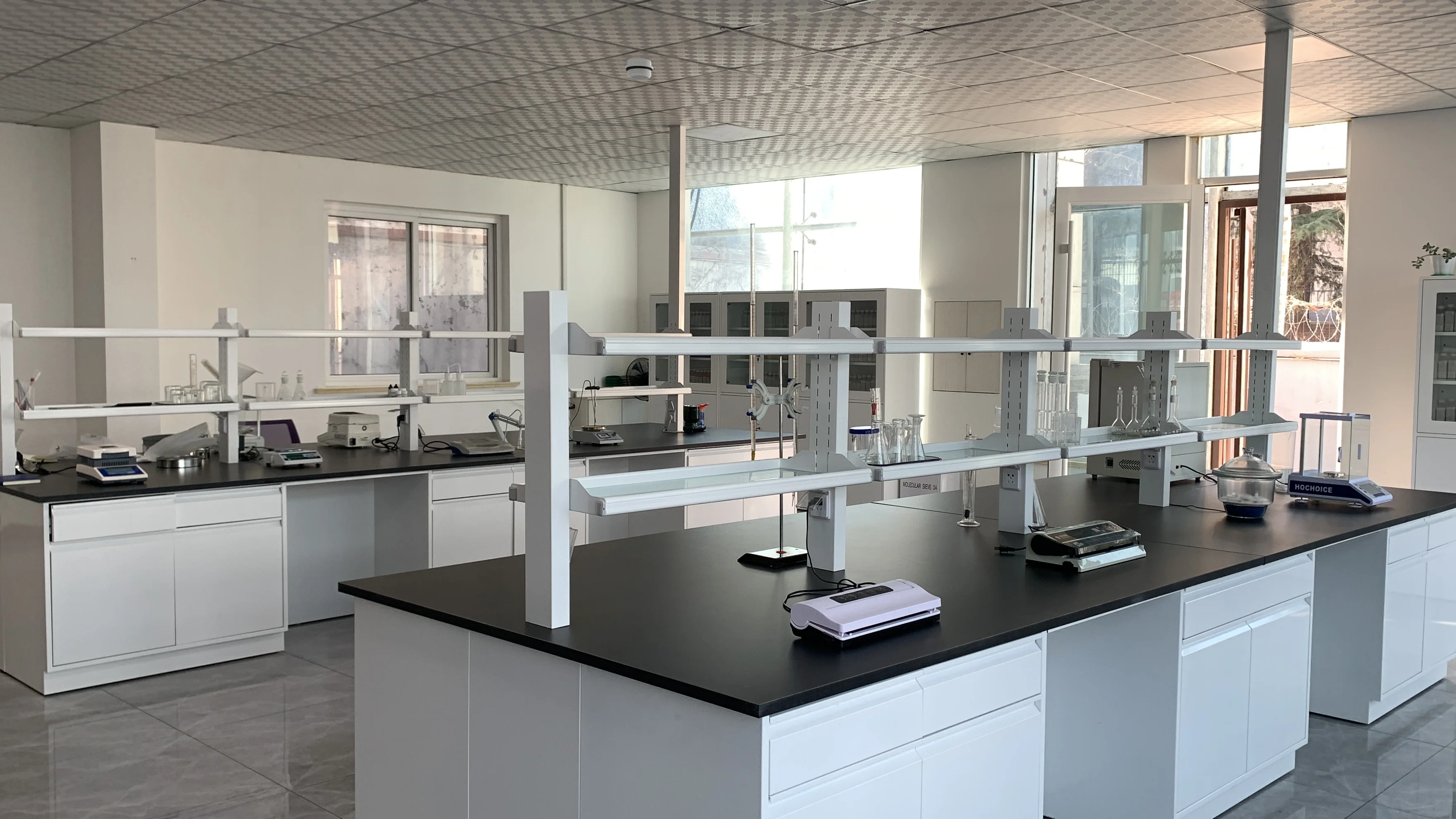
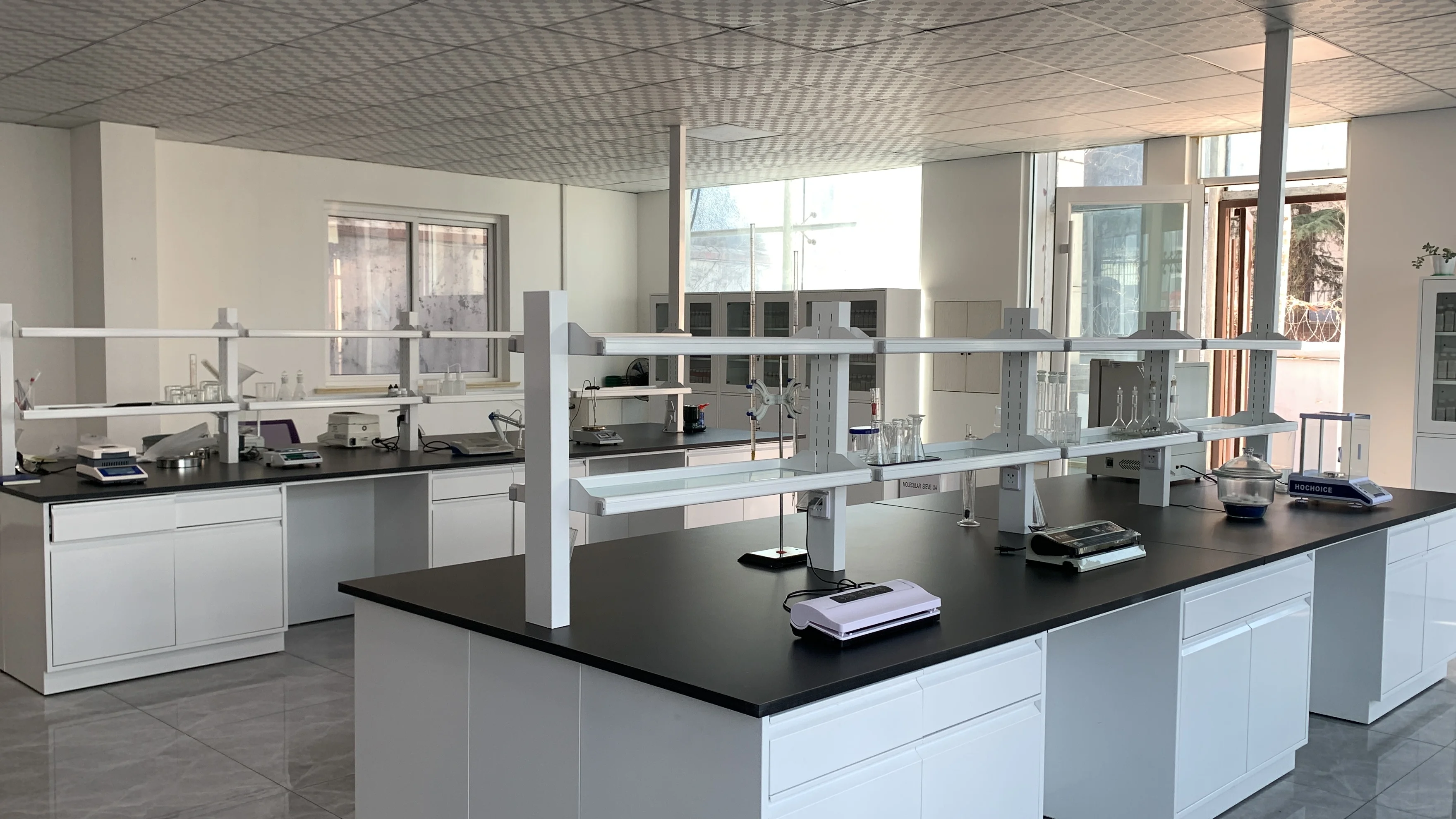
- smoke detector [625,58,654,81]
